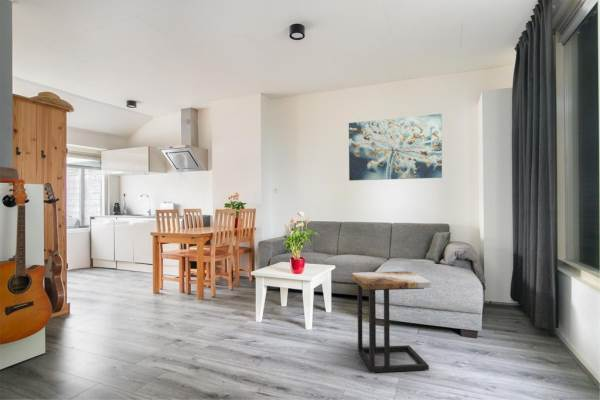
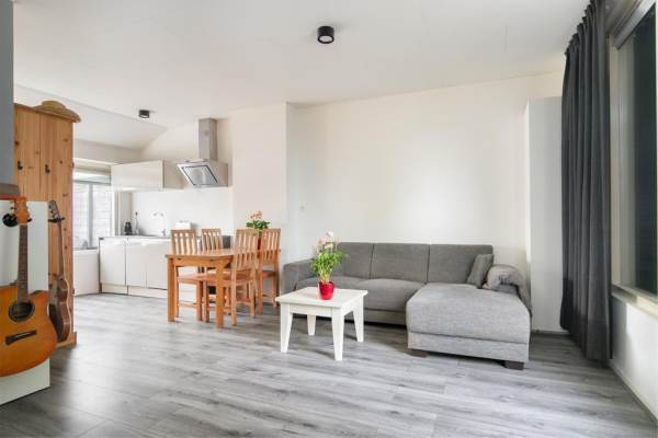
- side table [351,270,431,374]
- wall art [348,113,443,182]
